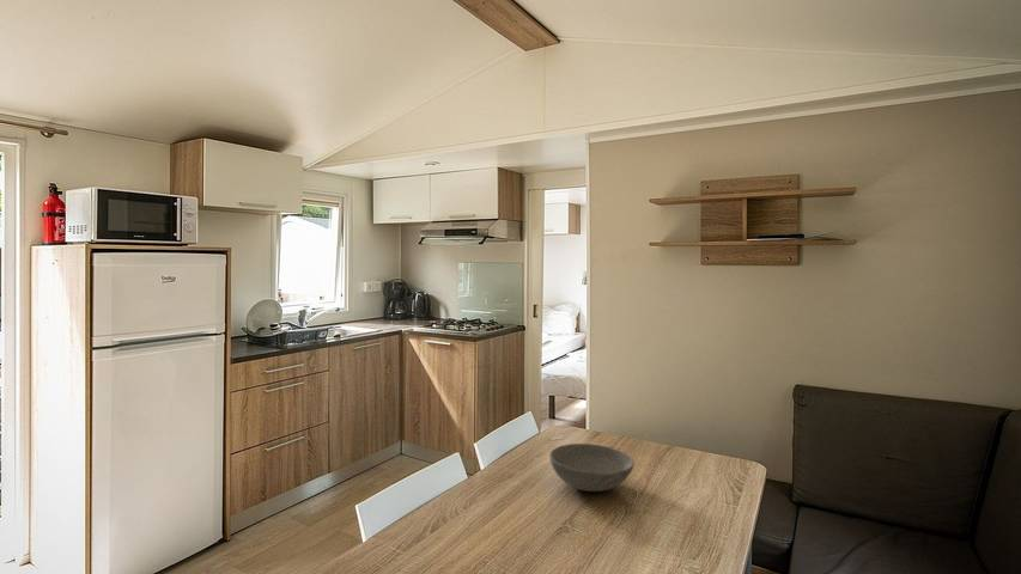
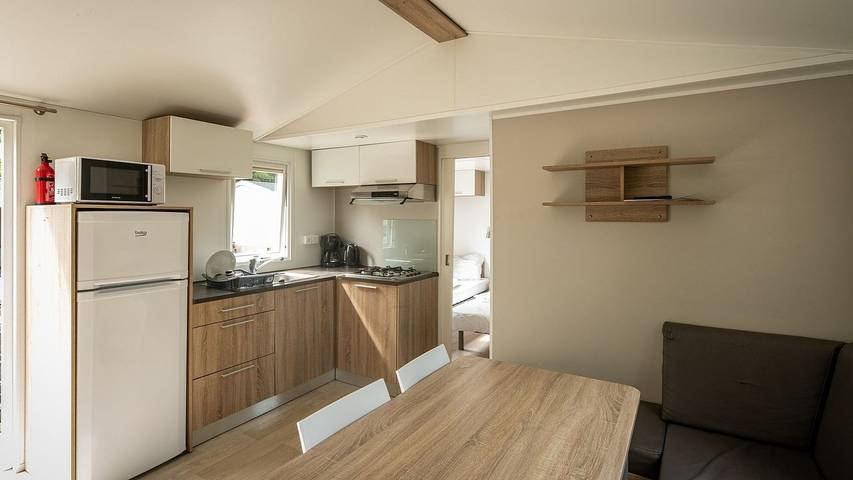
- bowl [548,442,636,493]
